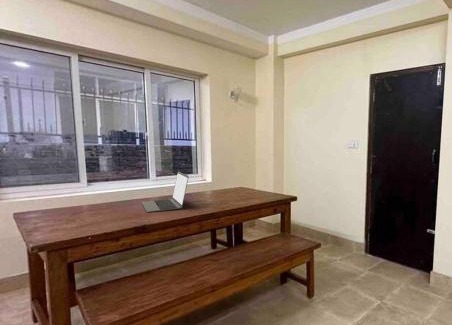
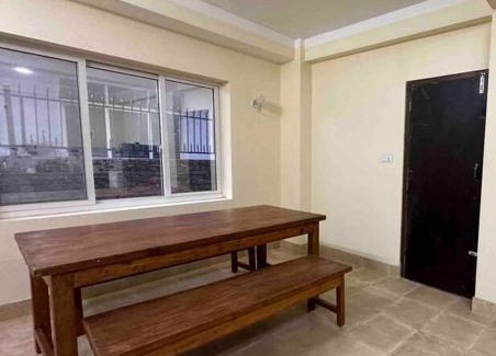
- laptop [141,171,190,213]
